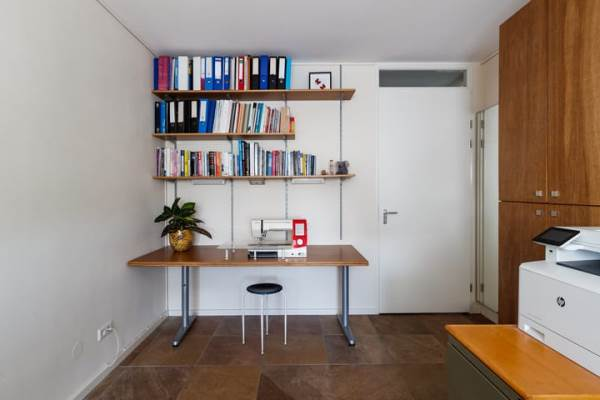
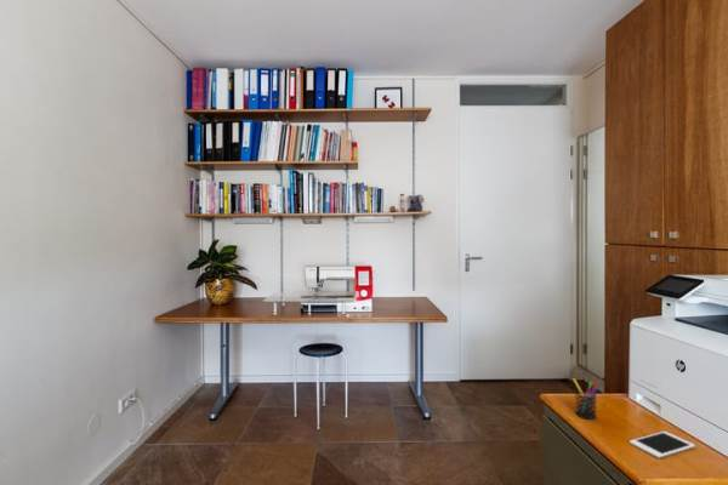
+ pen holder [571,377,599,421]
+ cell phone [629,430,696,460]
